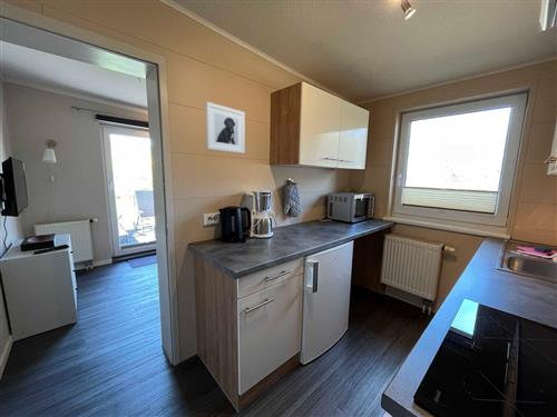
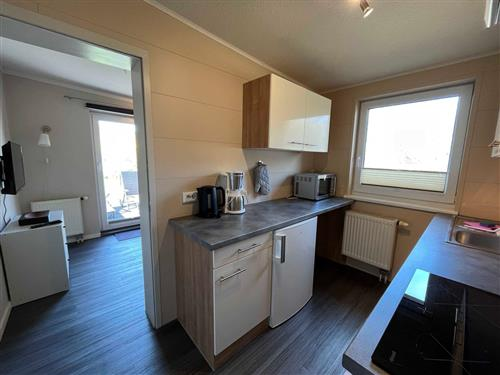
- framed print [205,101,246,155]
